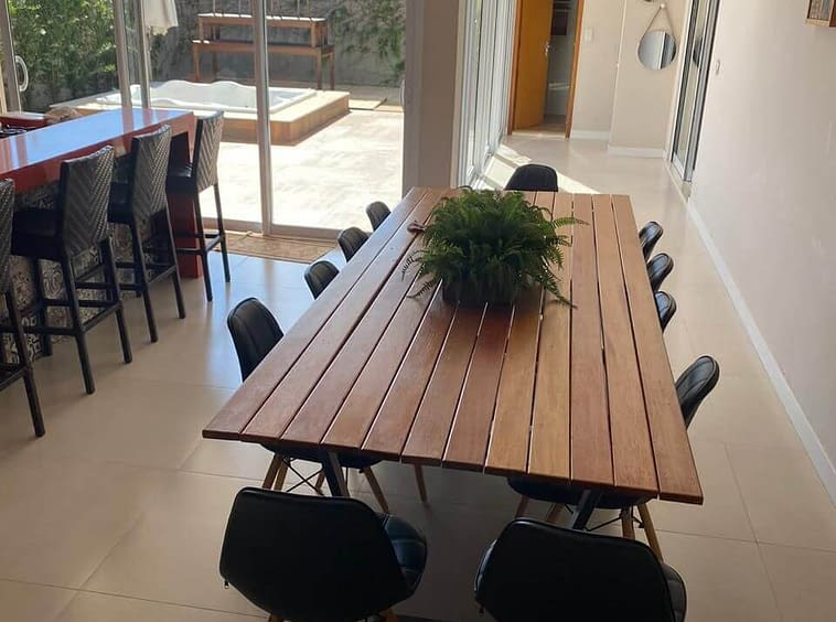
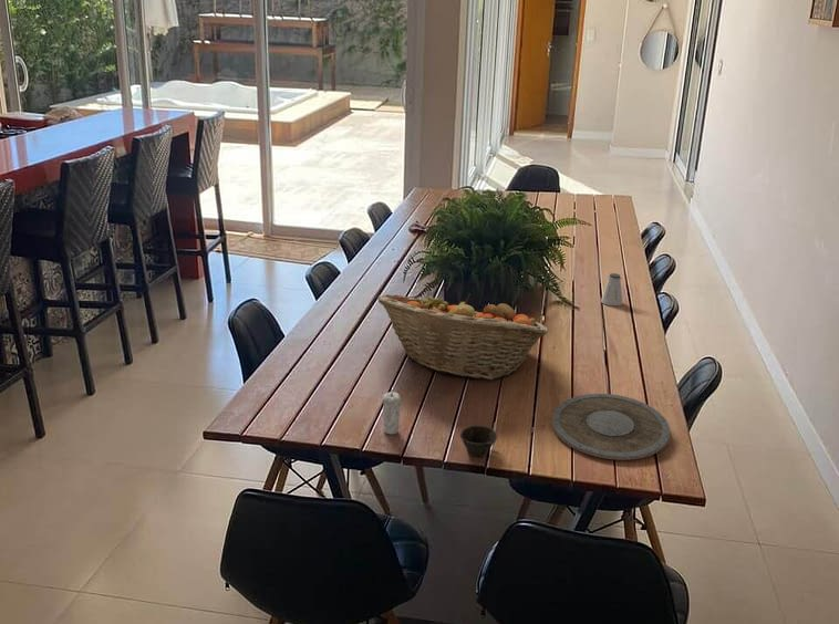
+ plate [551,393,671,461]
+ cup [459,425,499,458]
+ fruit basket [376,292,549,381]
+ saltshaker [600,272,623,306]
+ candle [382,391,402,435]
